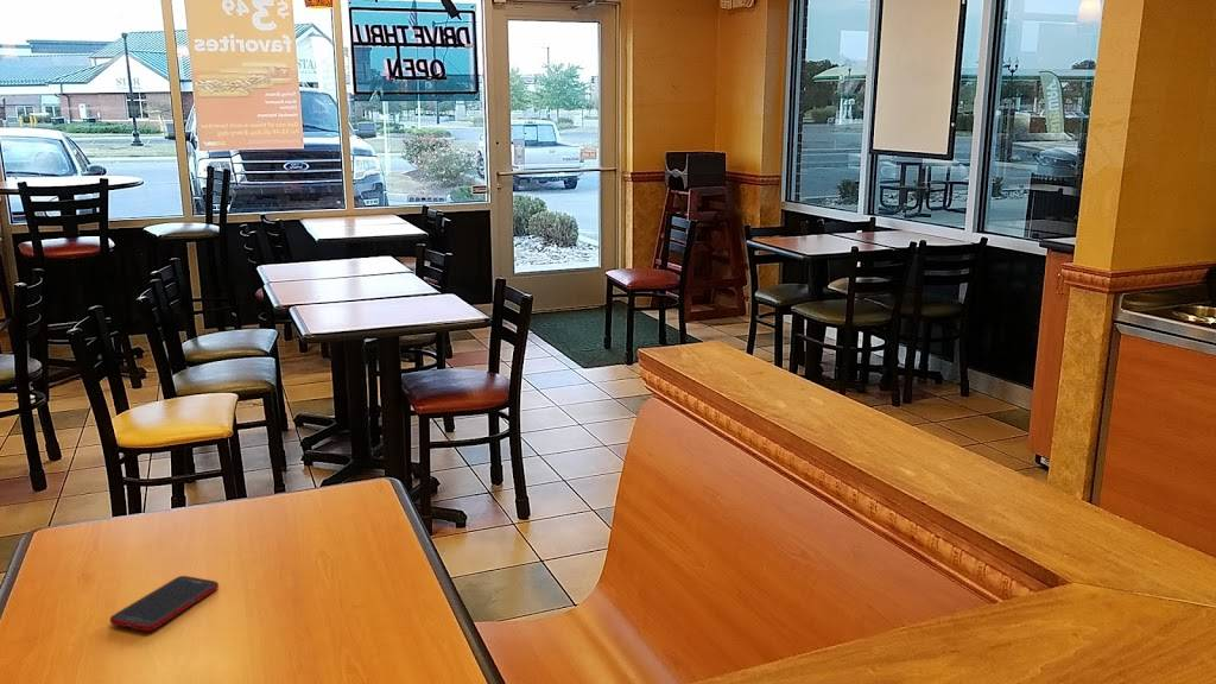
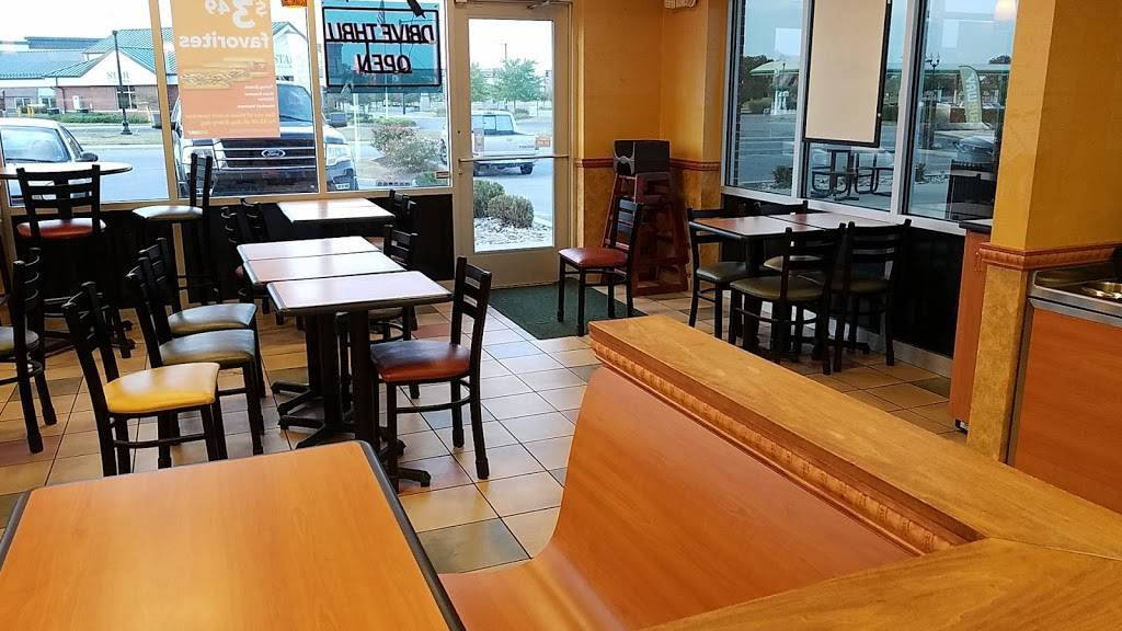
- cell phone [109,575,220,632]
